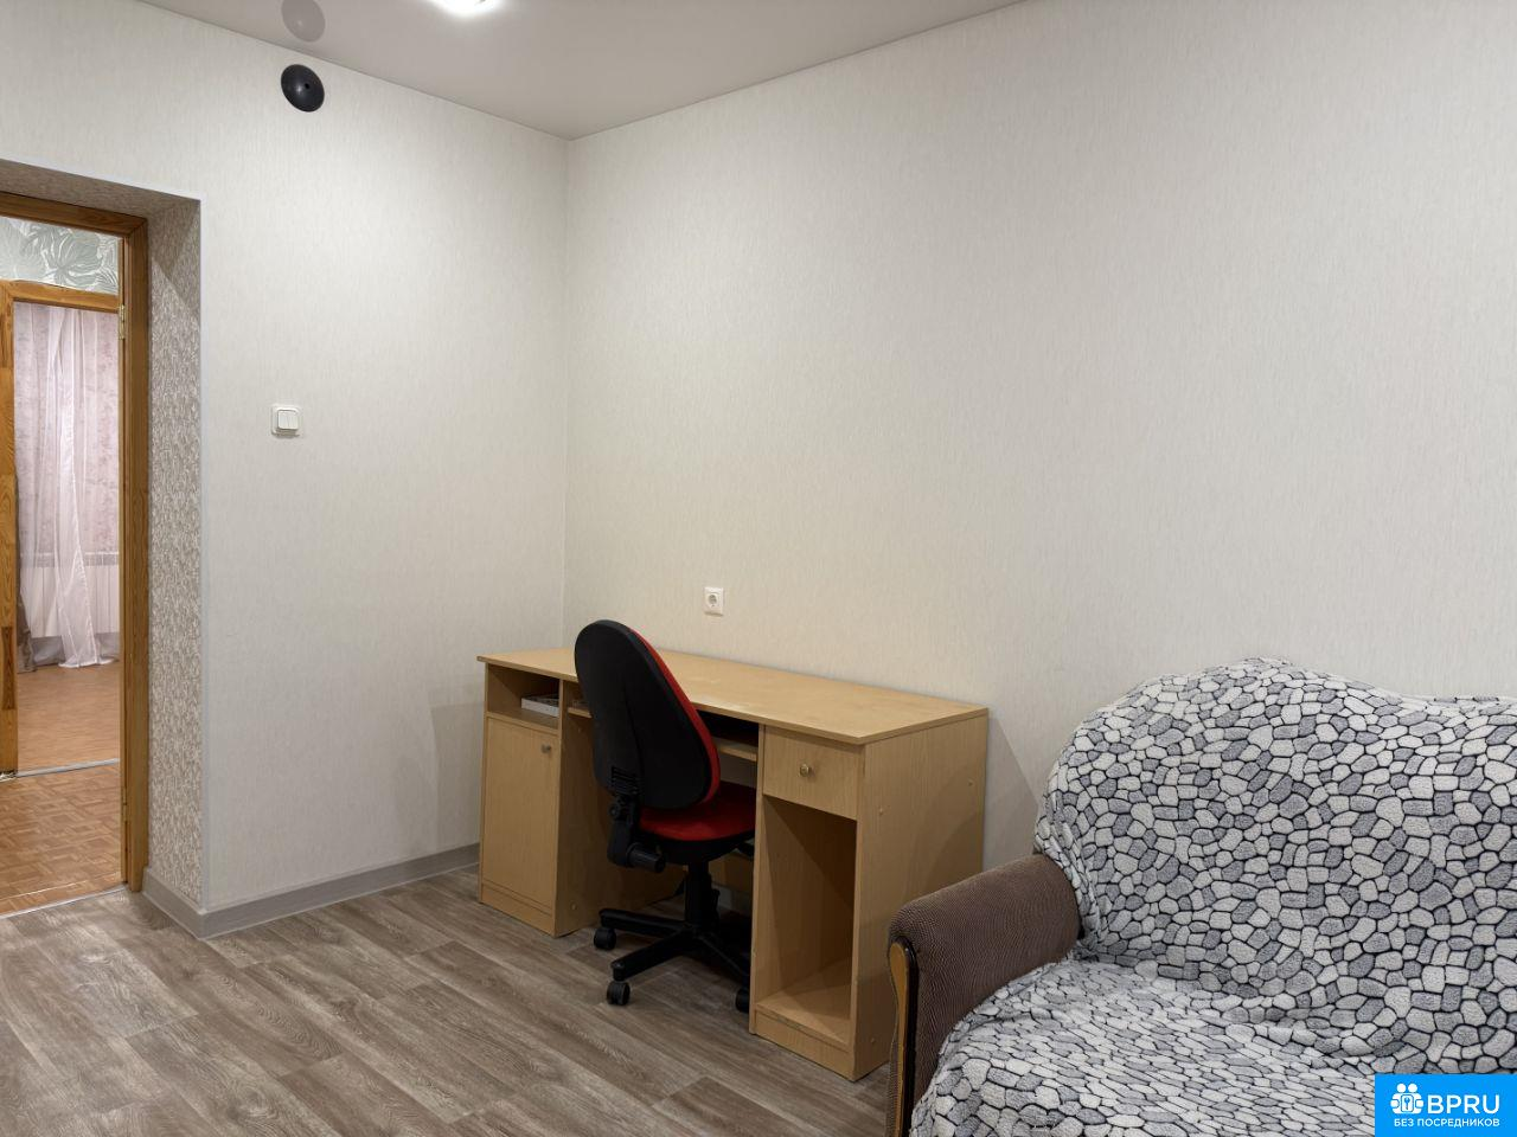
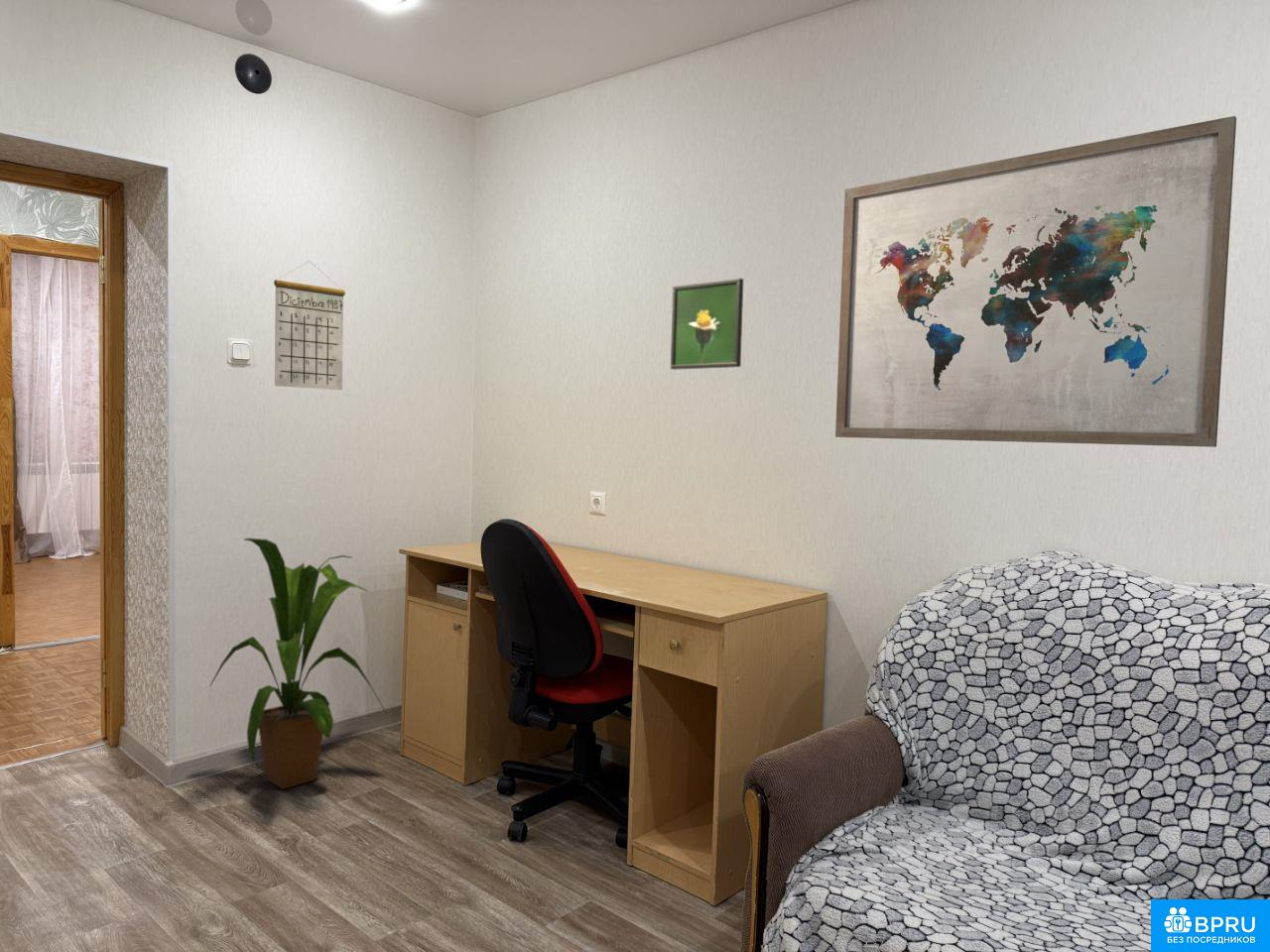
+ calendar [273,261,346,391]
+ house plant [208,537,387,790]
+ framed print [670,277,744,371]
+ wall art [834,115,1237,448]
